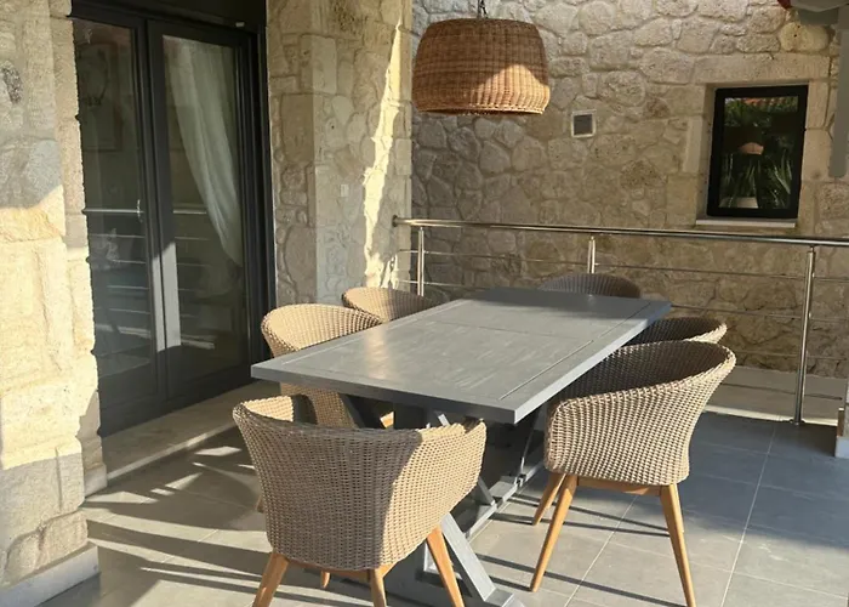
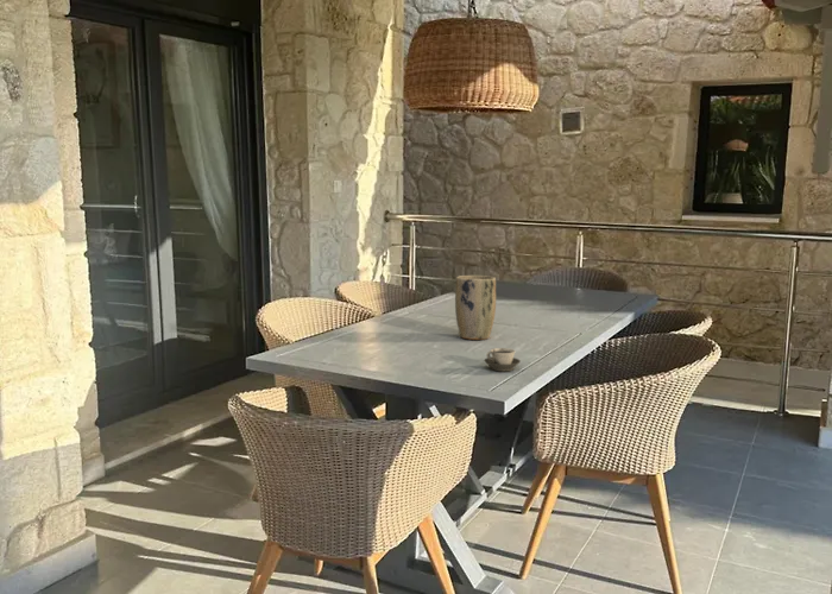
+ plant pot [454,274,497,341]
+ cup [484,347,522,372]
